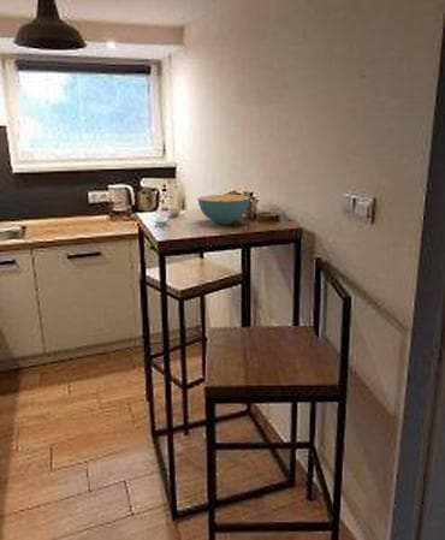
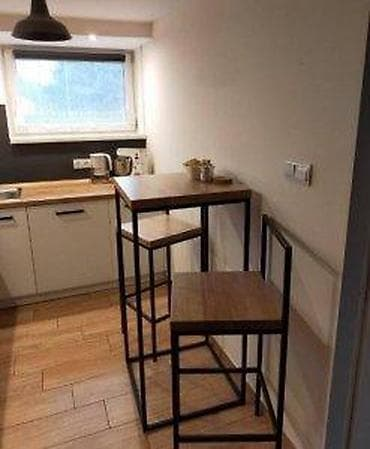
- spoon [154,204,182,226]
- cereal bowl [197,194,251,226]
